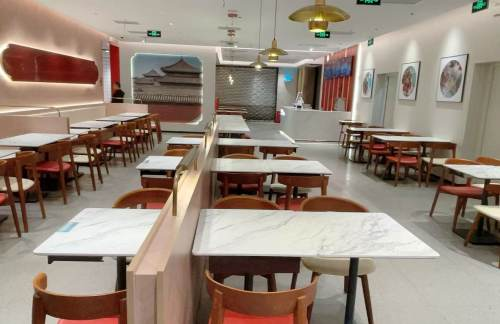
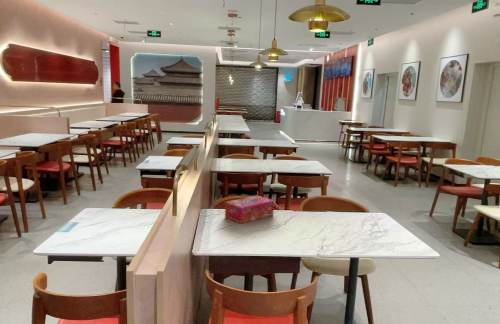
+ tissue box [224,195,275,225]
